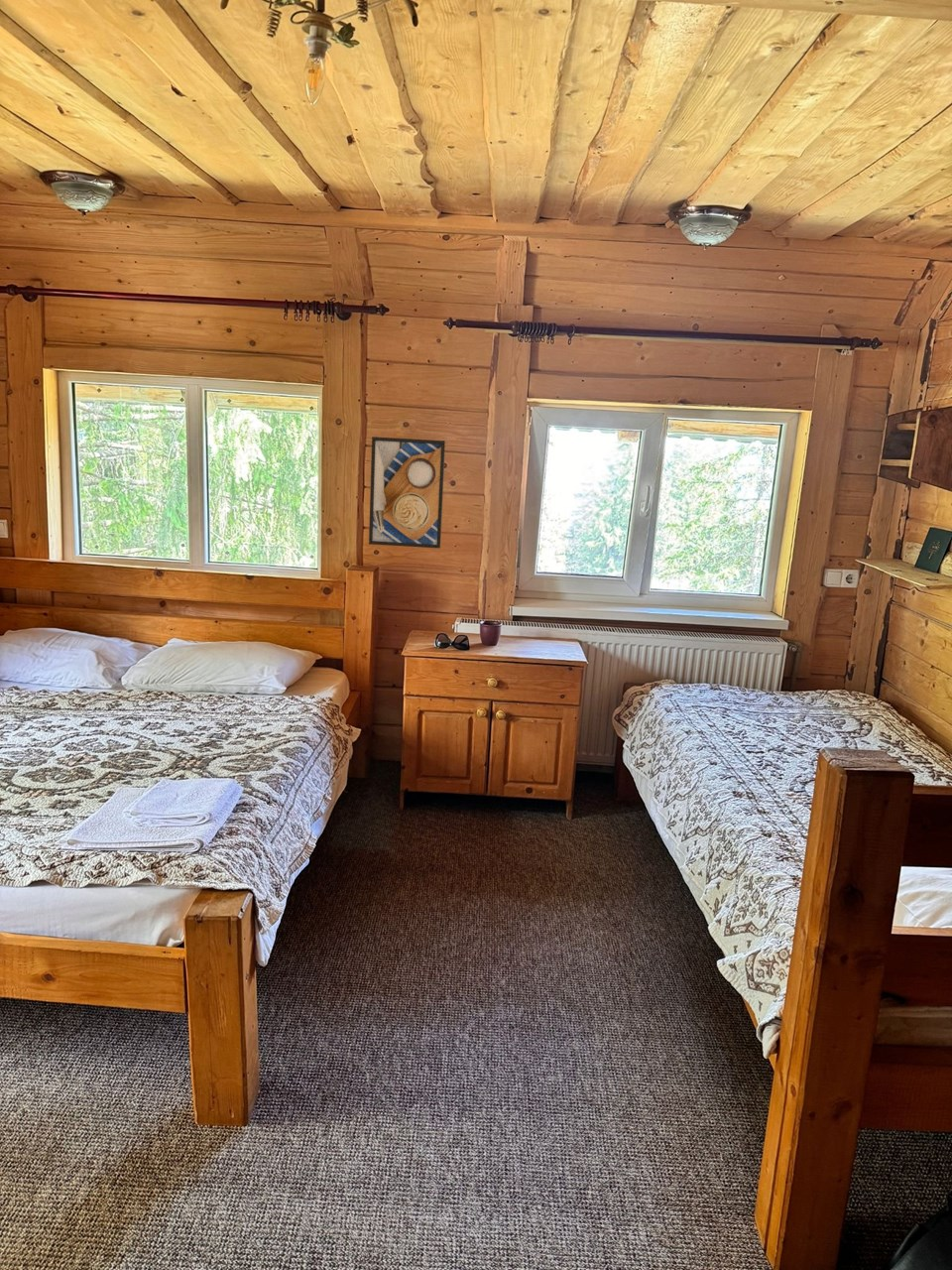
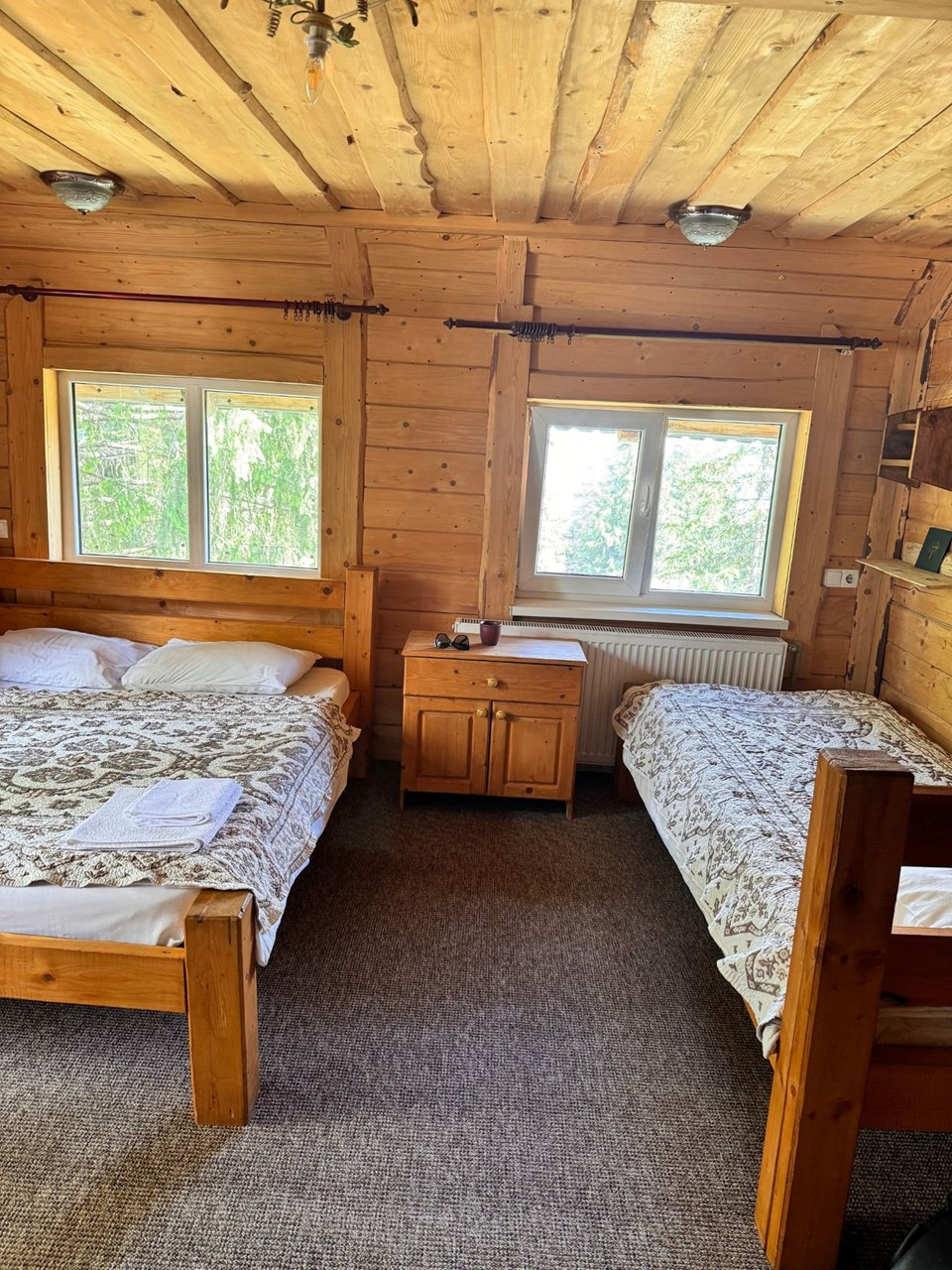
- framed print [368,436,446,550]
